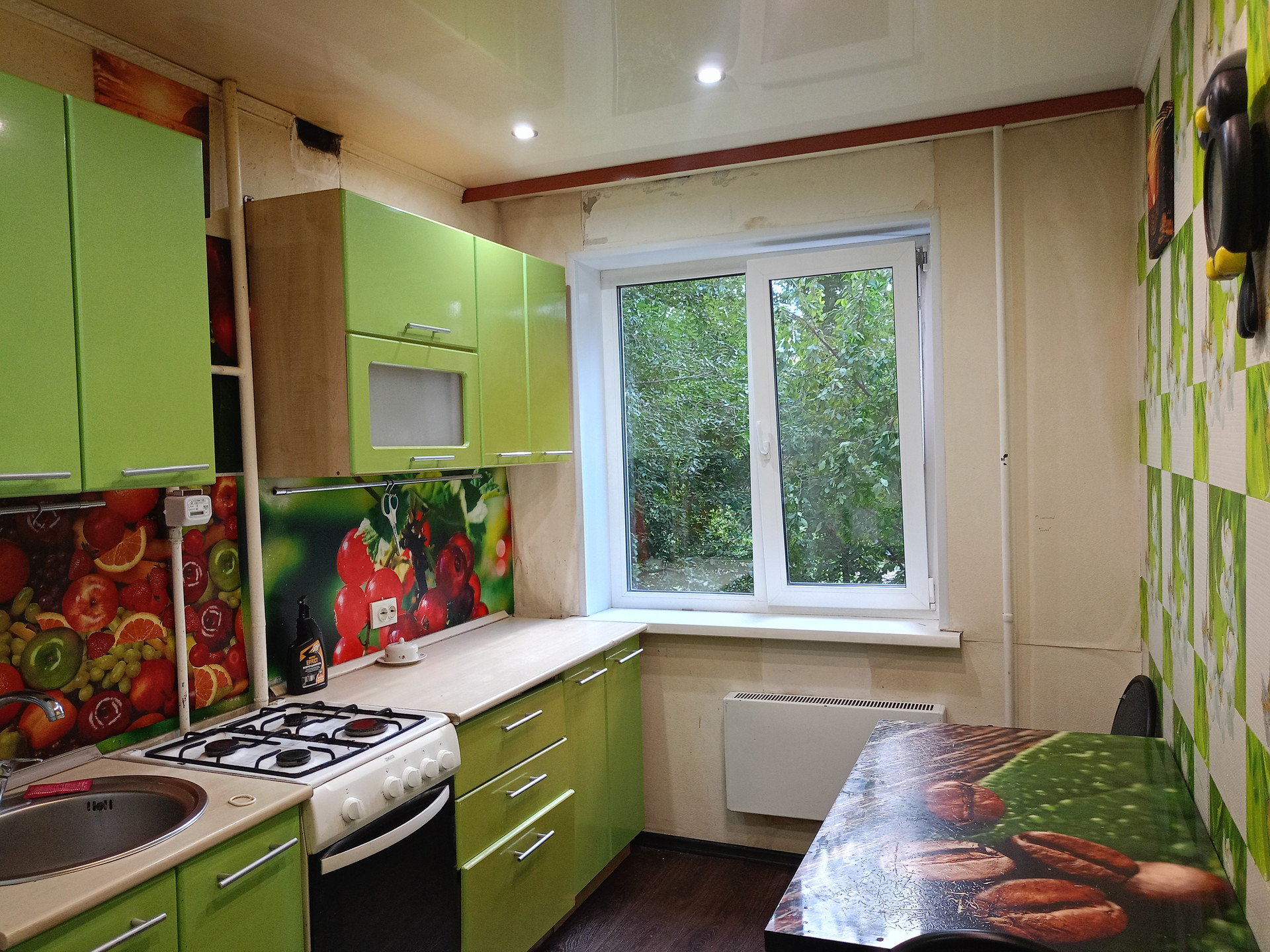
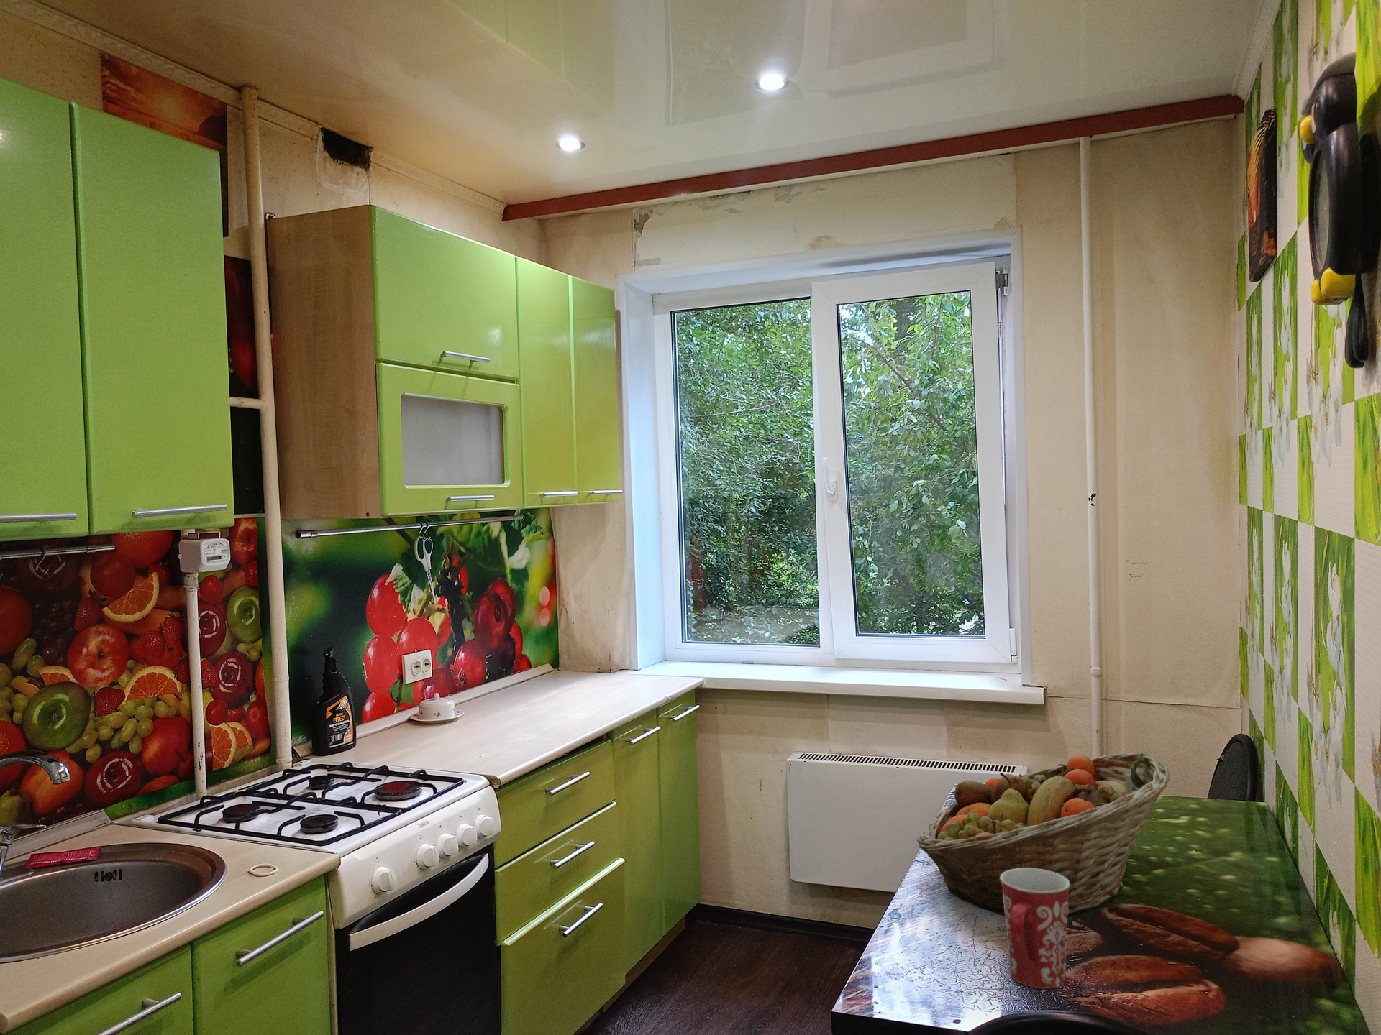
+ fruit basket [917,752,1170,915]
+ mug [999,869,1070,989]
